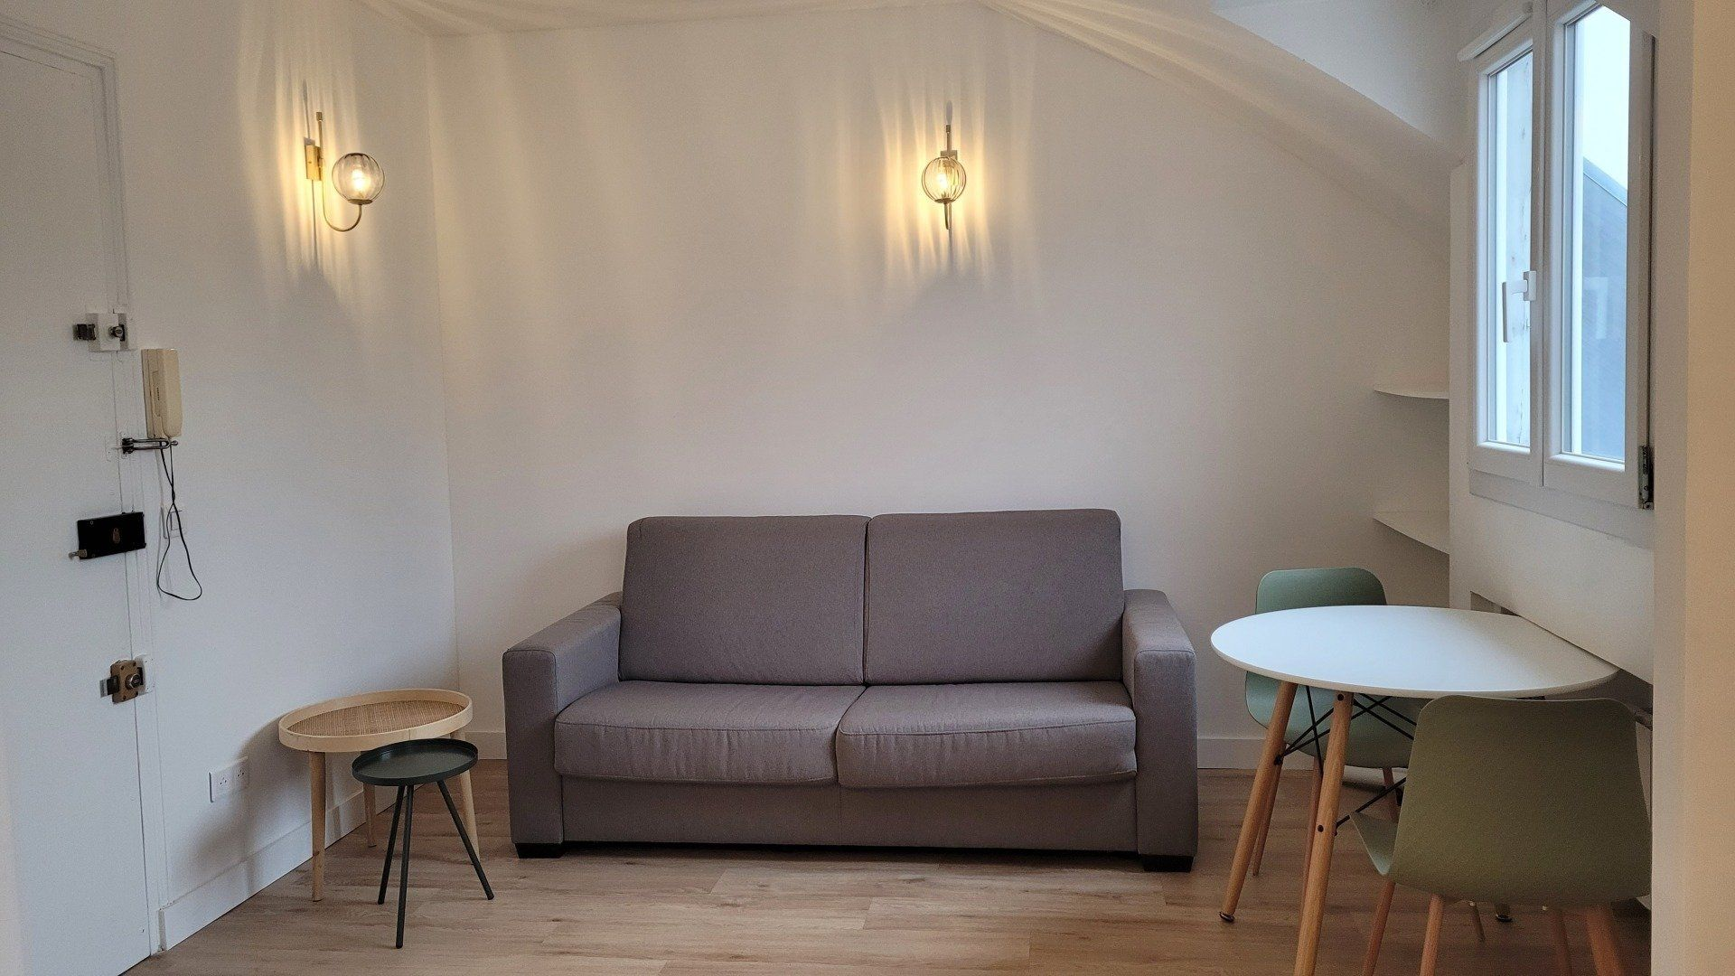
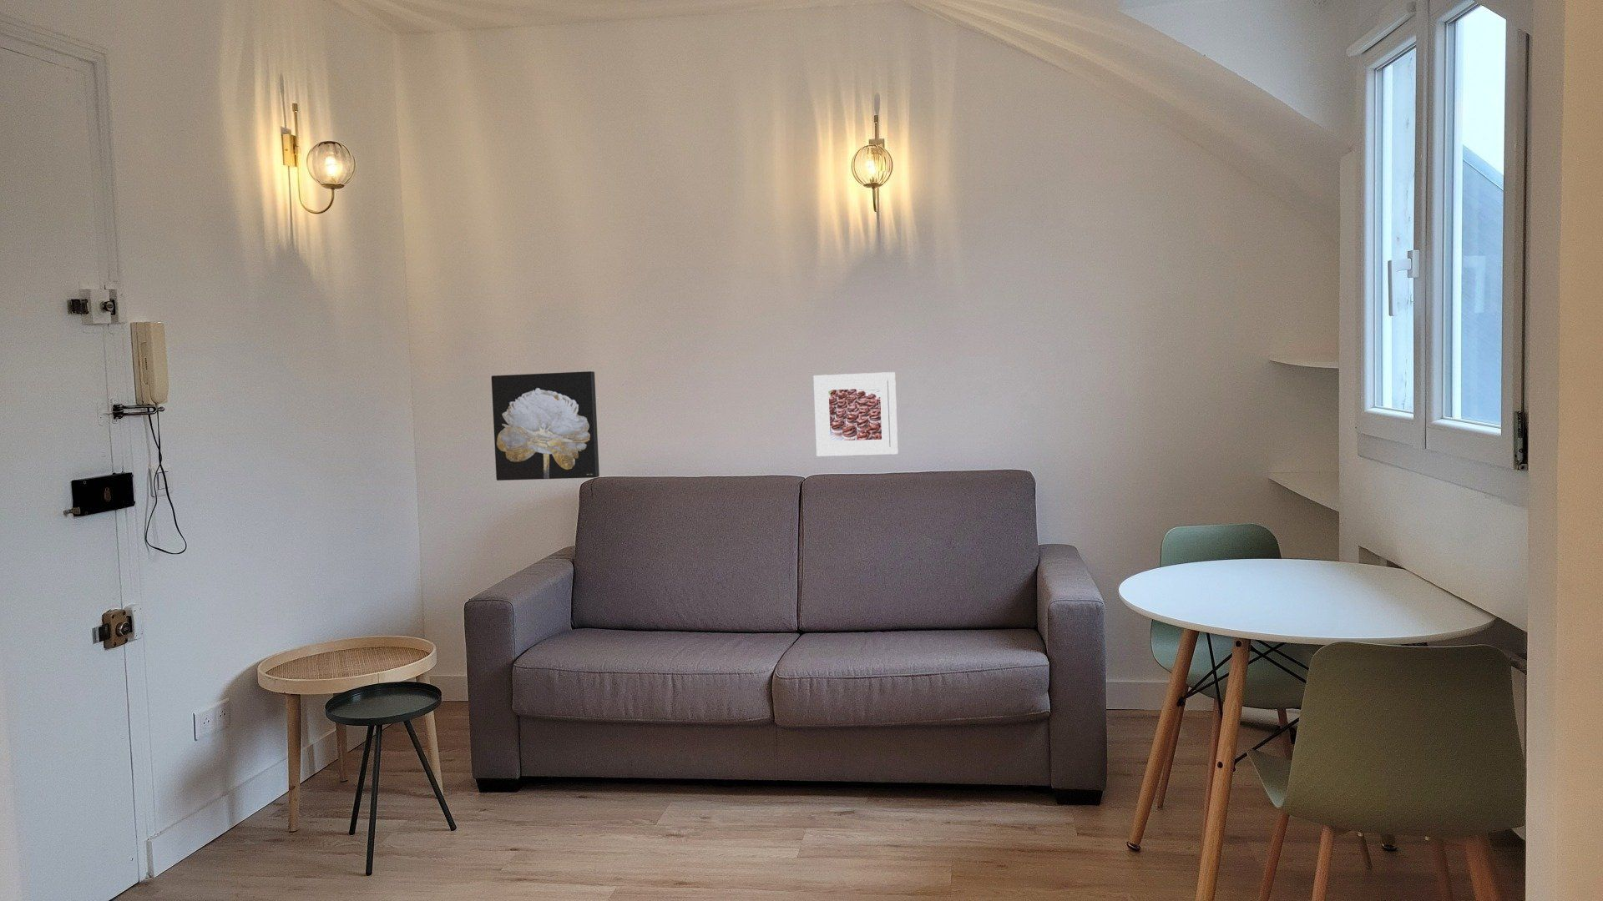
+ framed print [813,371,898,458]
+ wall art [491,371,600,482]
